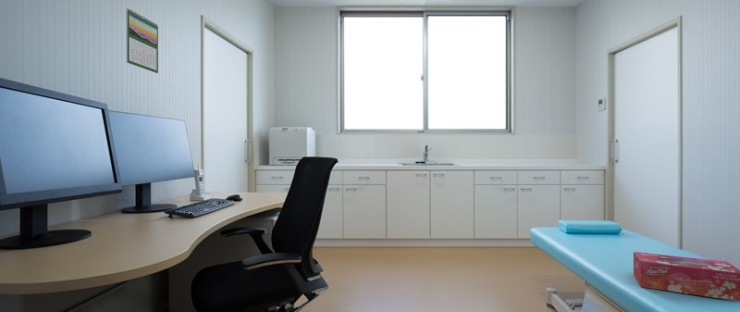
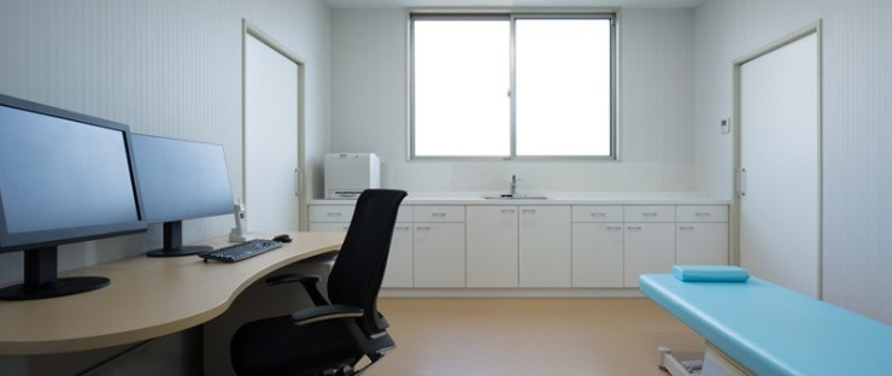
- tissue box [632,251,740,302]
- calendar [125,7,159,74]
